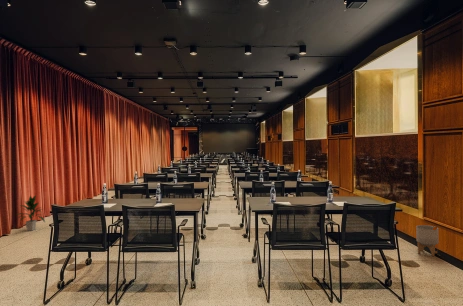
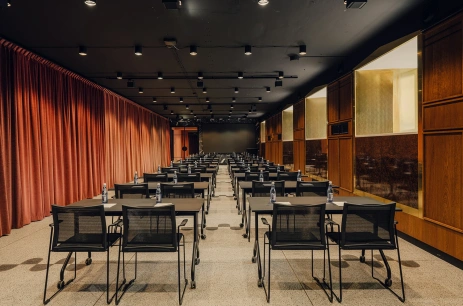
- indoor plant [14,194,46,232]
- planter [415,224,440,258]
